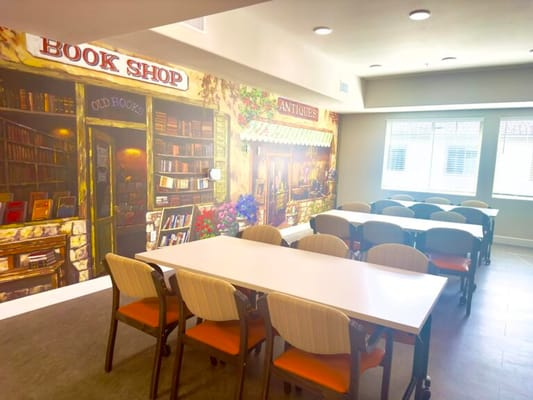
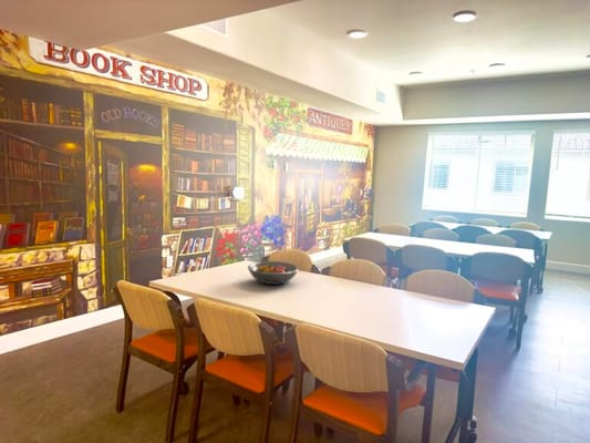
+ fruit bowl [247,260,300,286]
